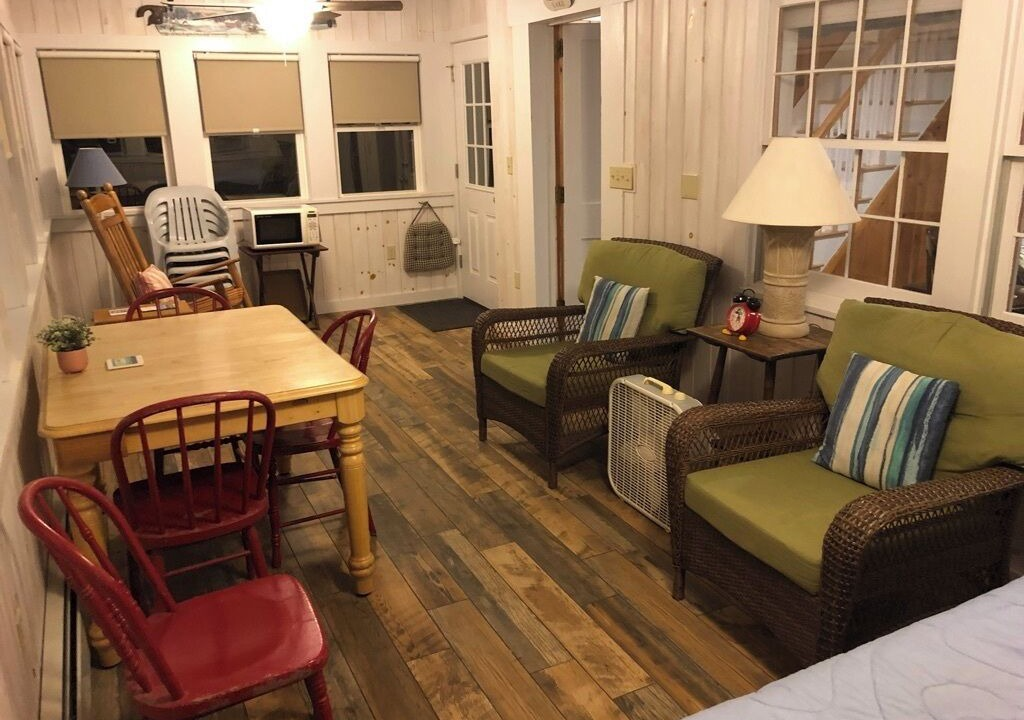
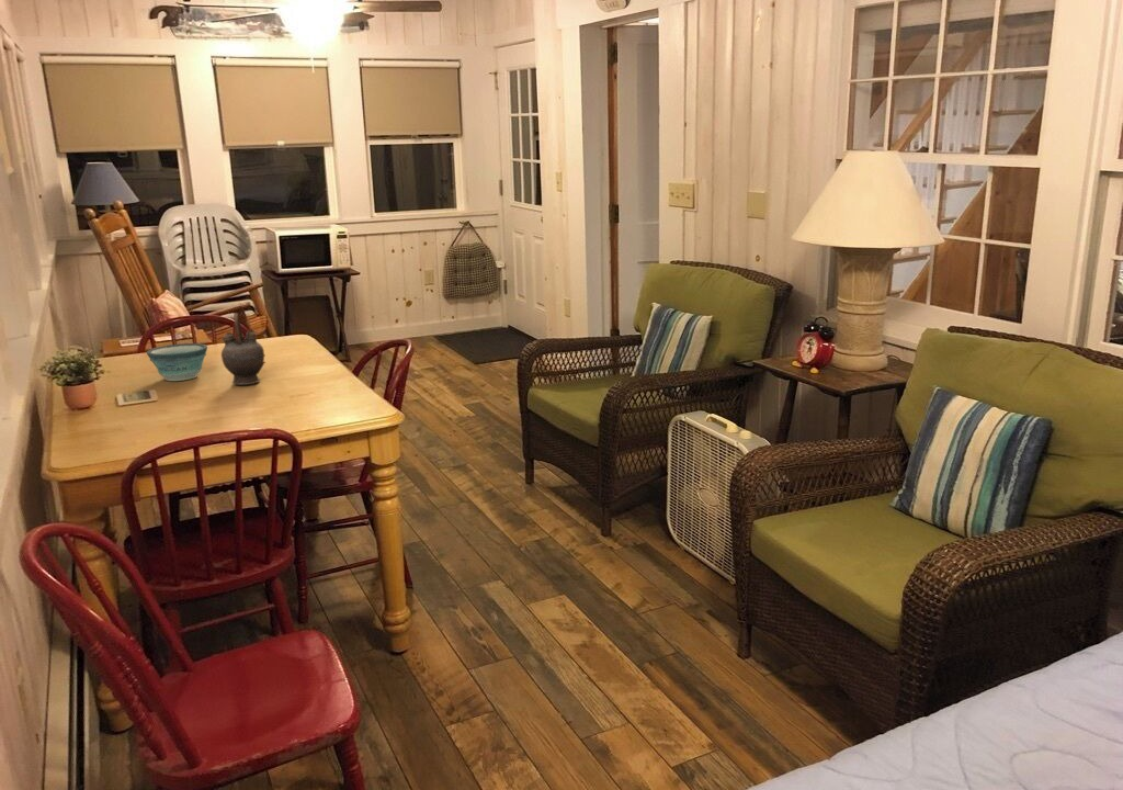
+ bowl [146,342,208,382]
+ teapot [220,312,266,386]
